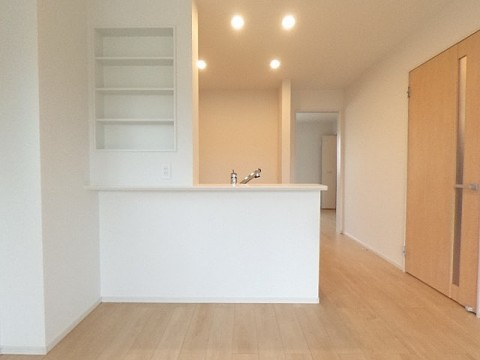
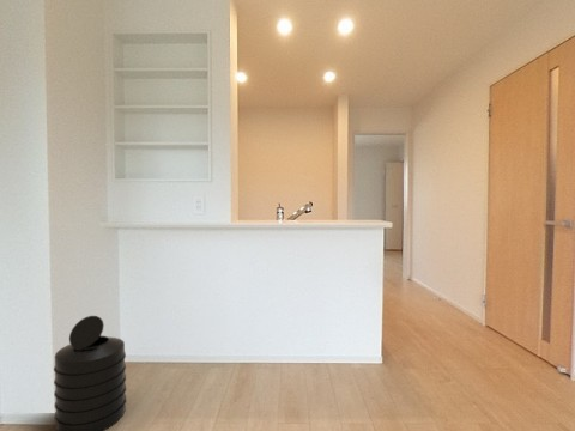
+ trash can [53,315,127,431]
